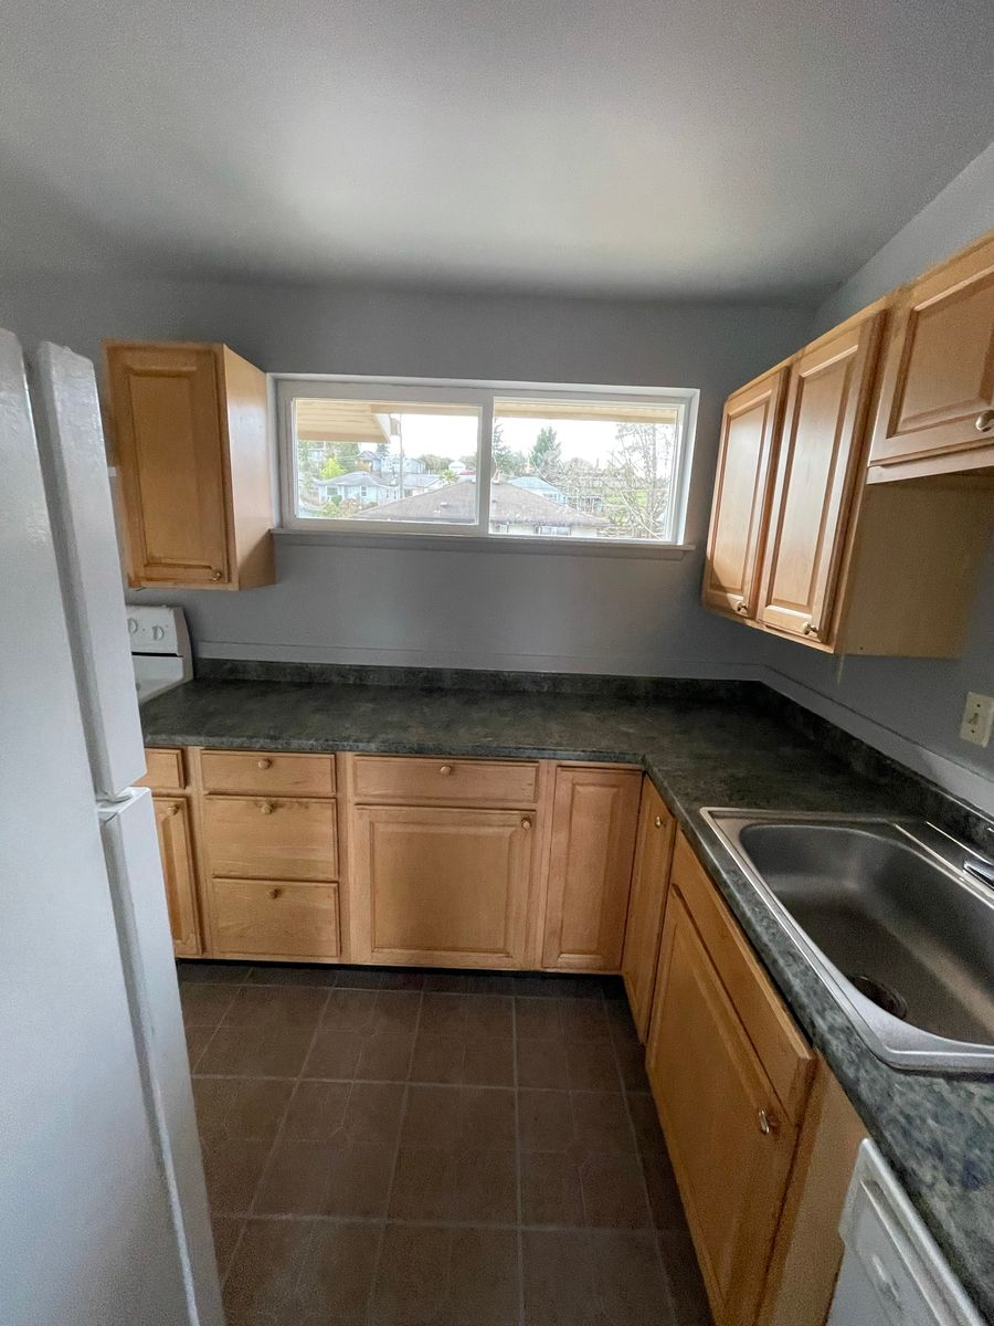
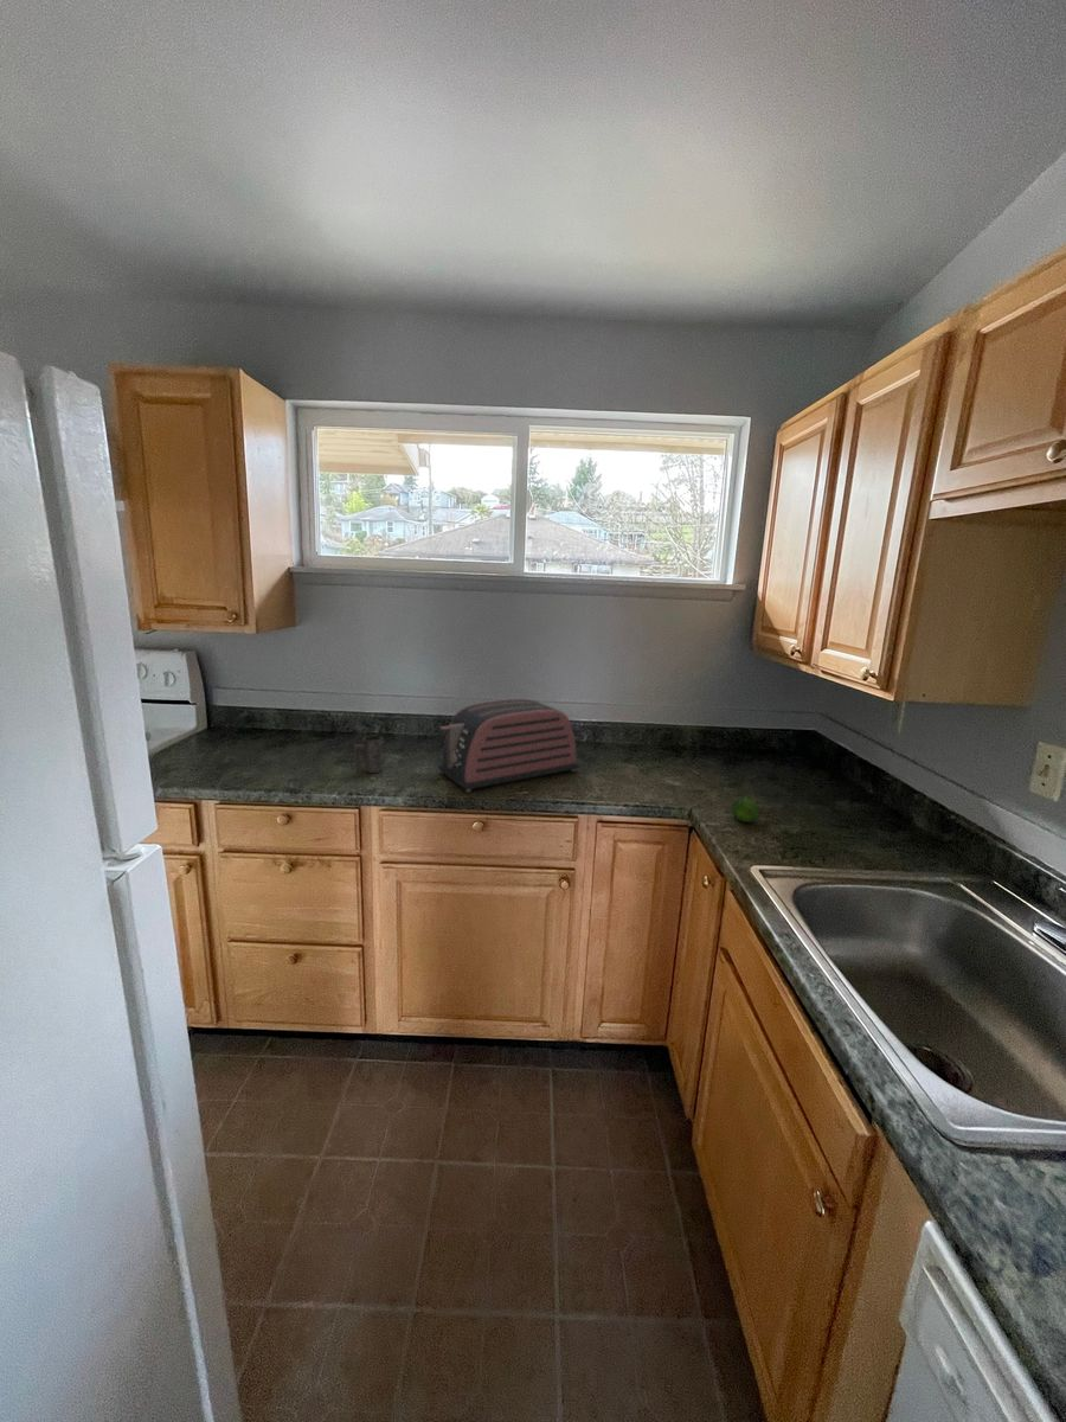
+ mug [352,735,386,774]
+ fruit [730,798,760,824]
+ toaster [437,698,580,793]
